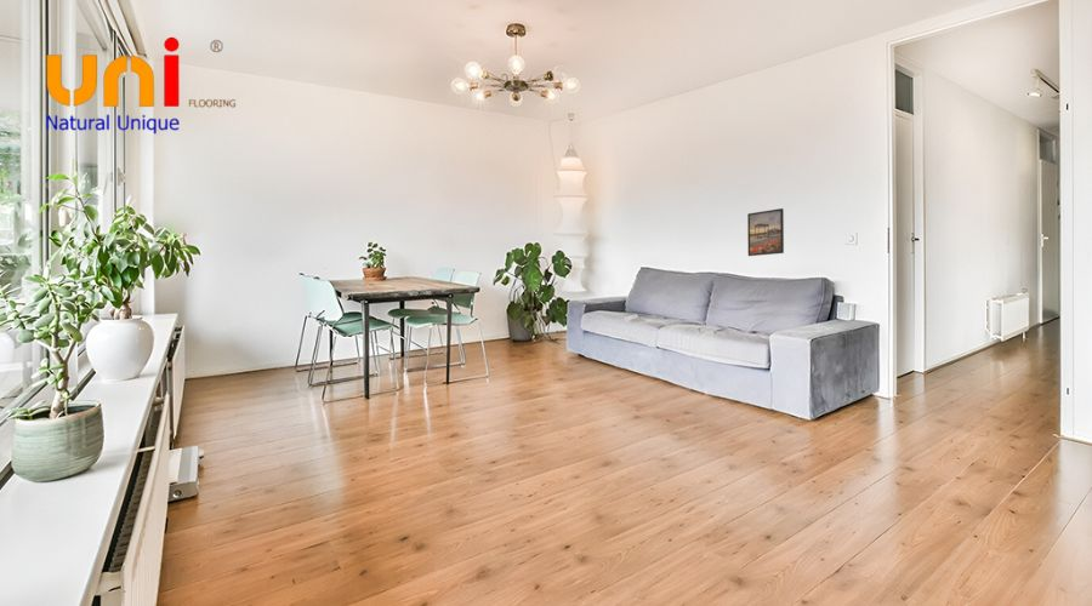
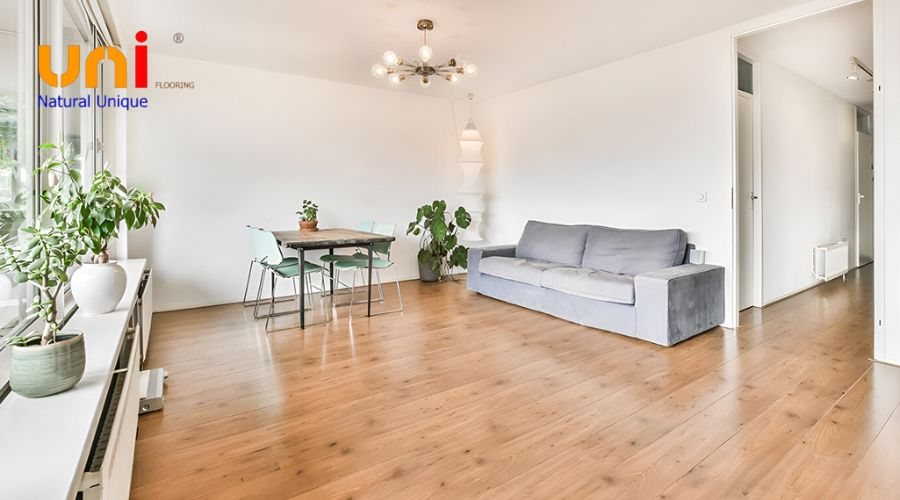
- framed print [746,207,785,257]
